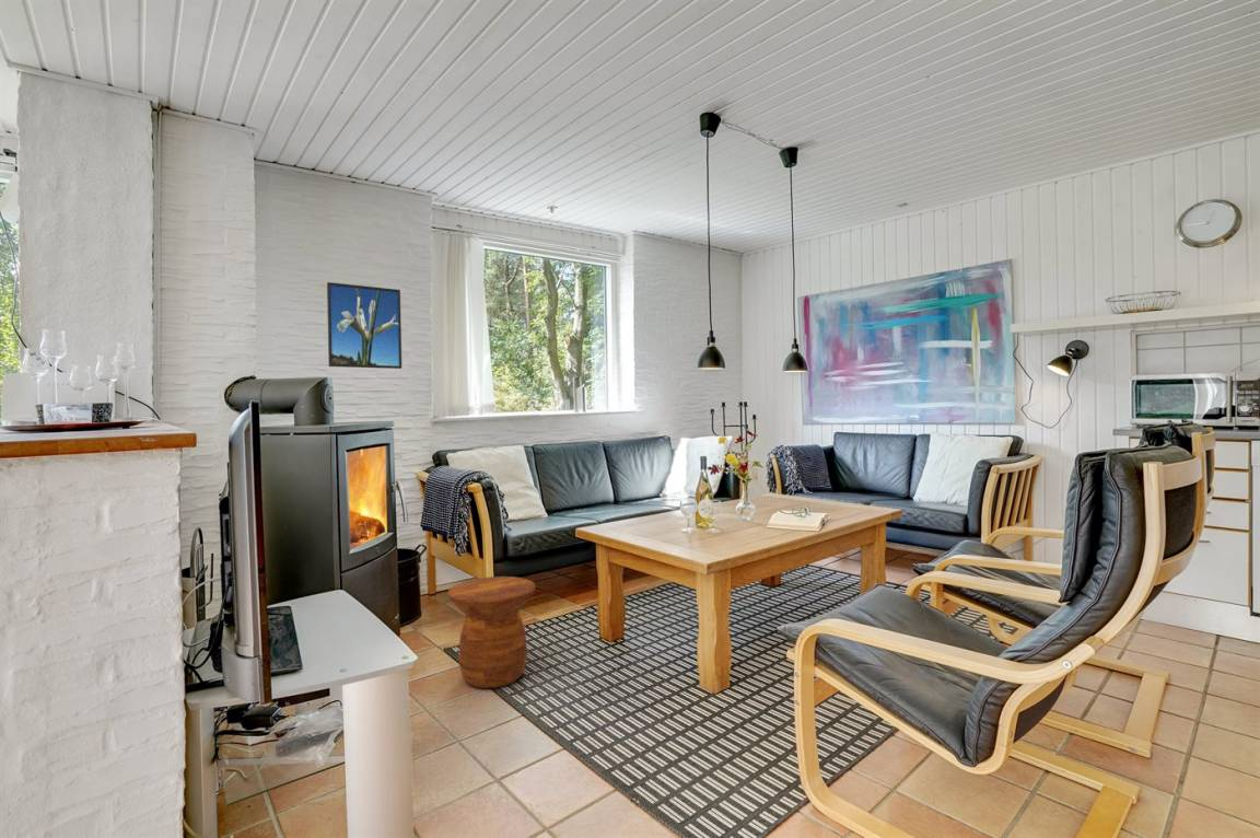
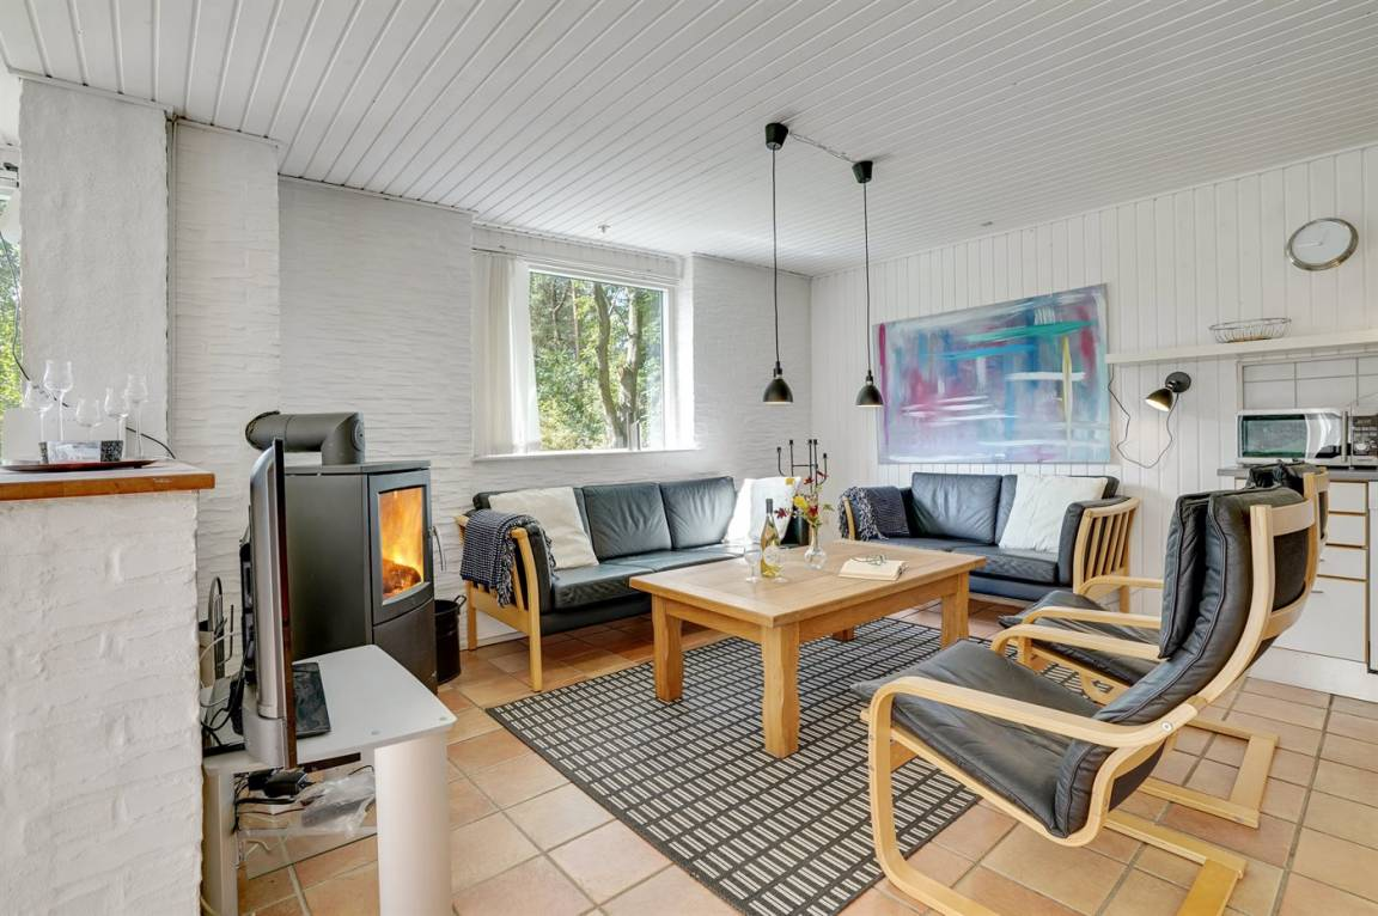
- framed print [326,281,402,370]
- side table [446,575,537,689]
